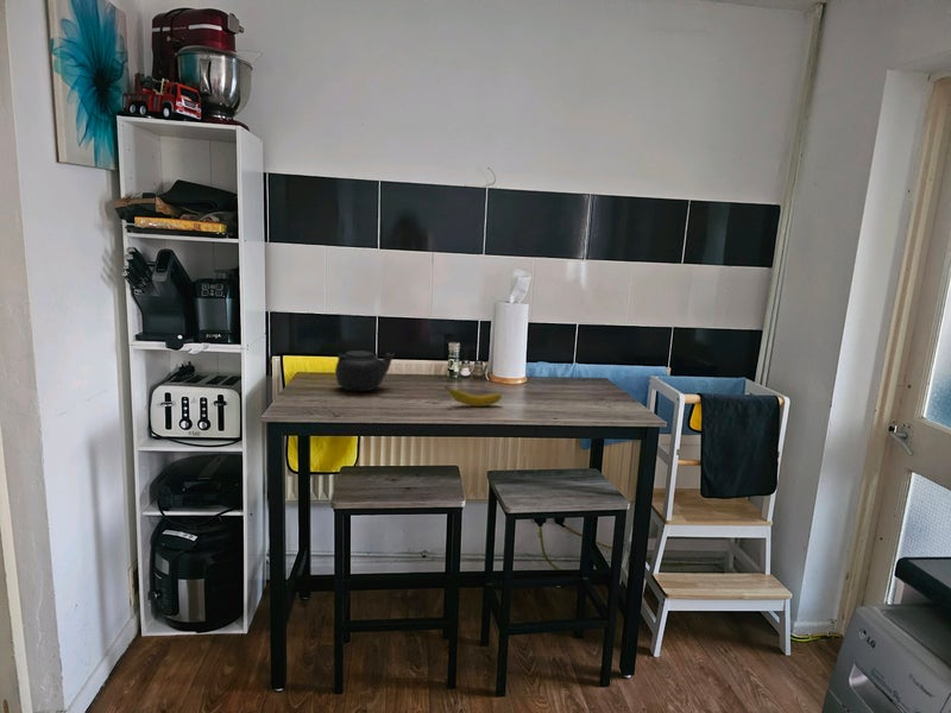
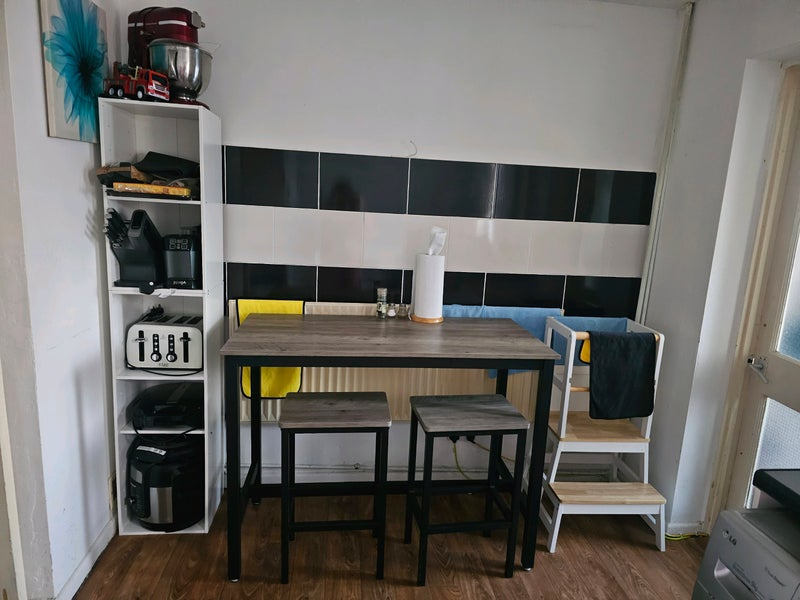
- banana [443,384,503,408]
- teapot [334,349,396,392]
